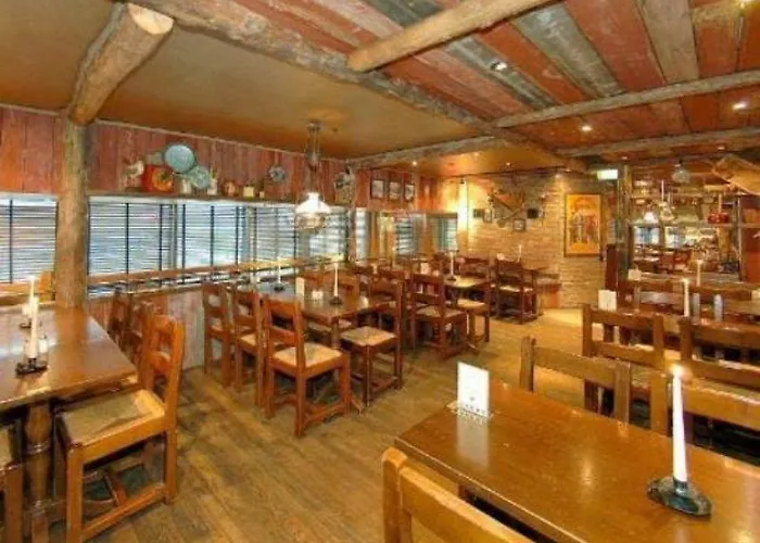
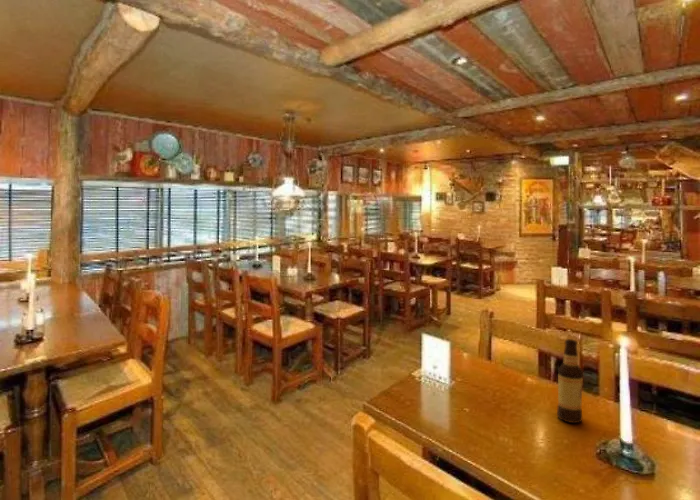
+ bottle [556,338,584,424]
